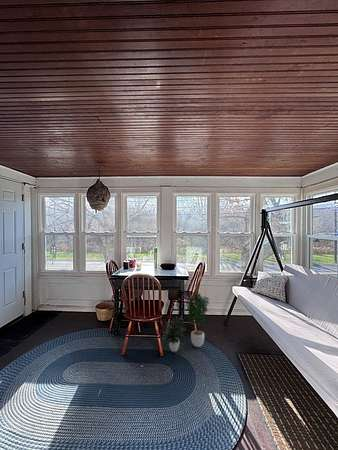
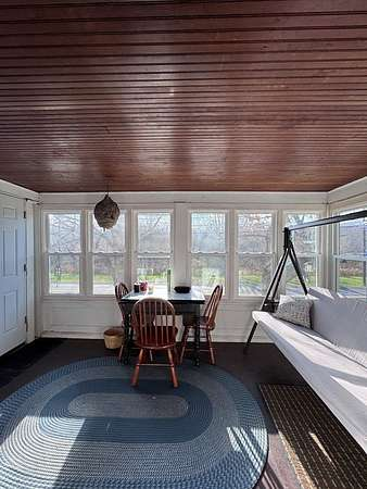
- potted plant [161,290,211,353]
